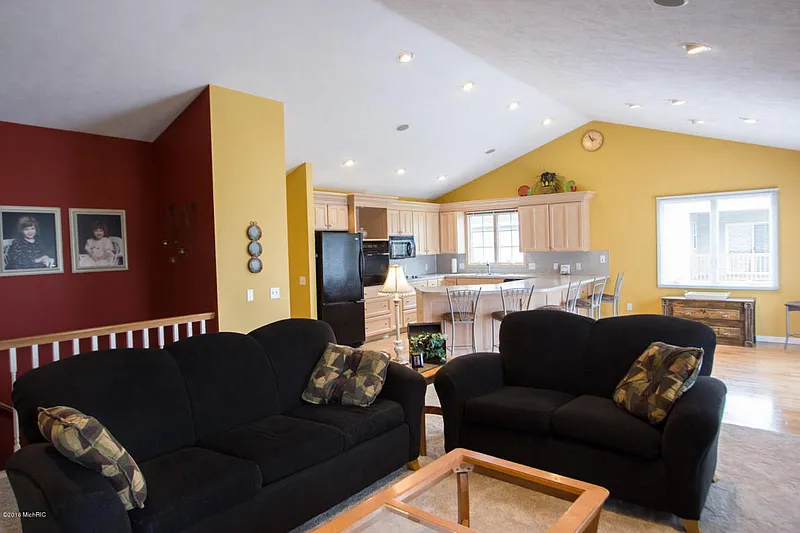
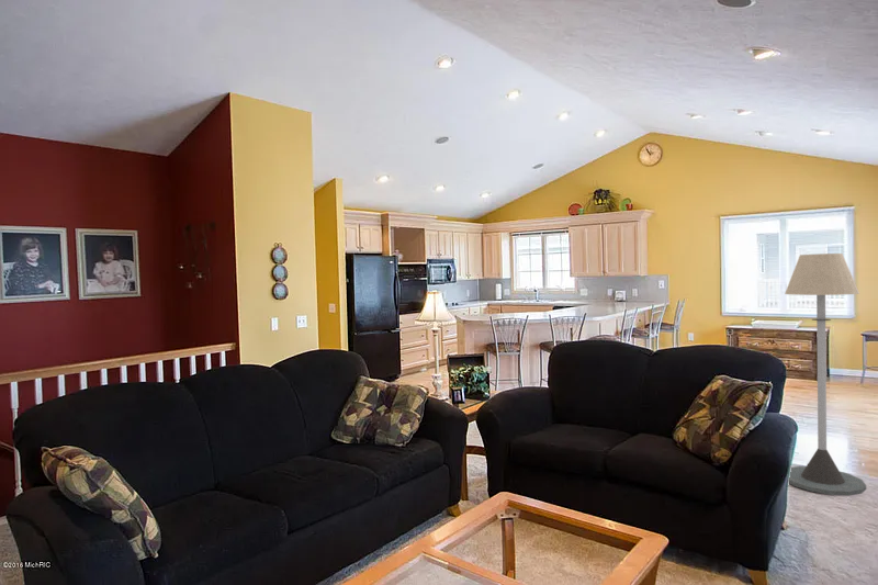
+ floor lamp [784,252,867,496]
